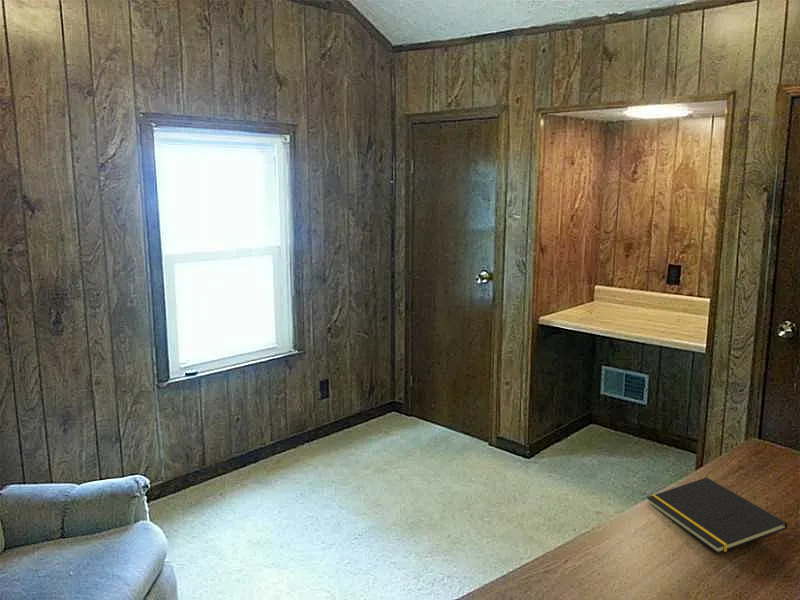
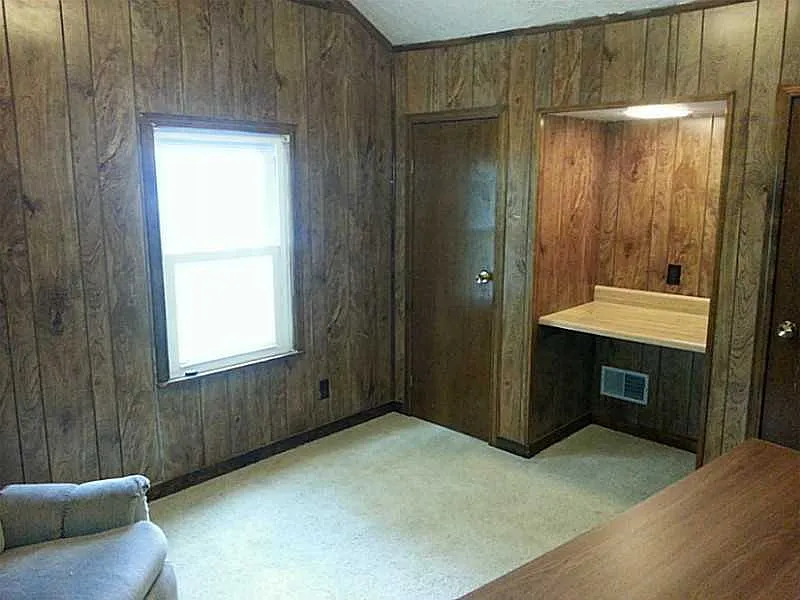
- notepad [646,477,788,554]
